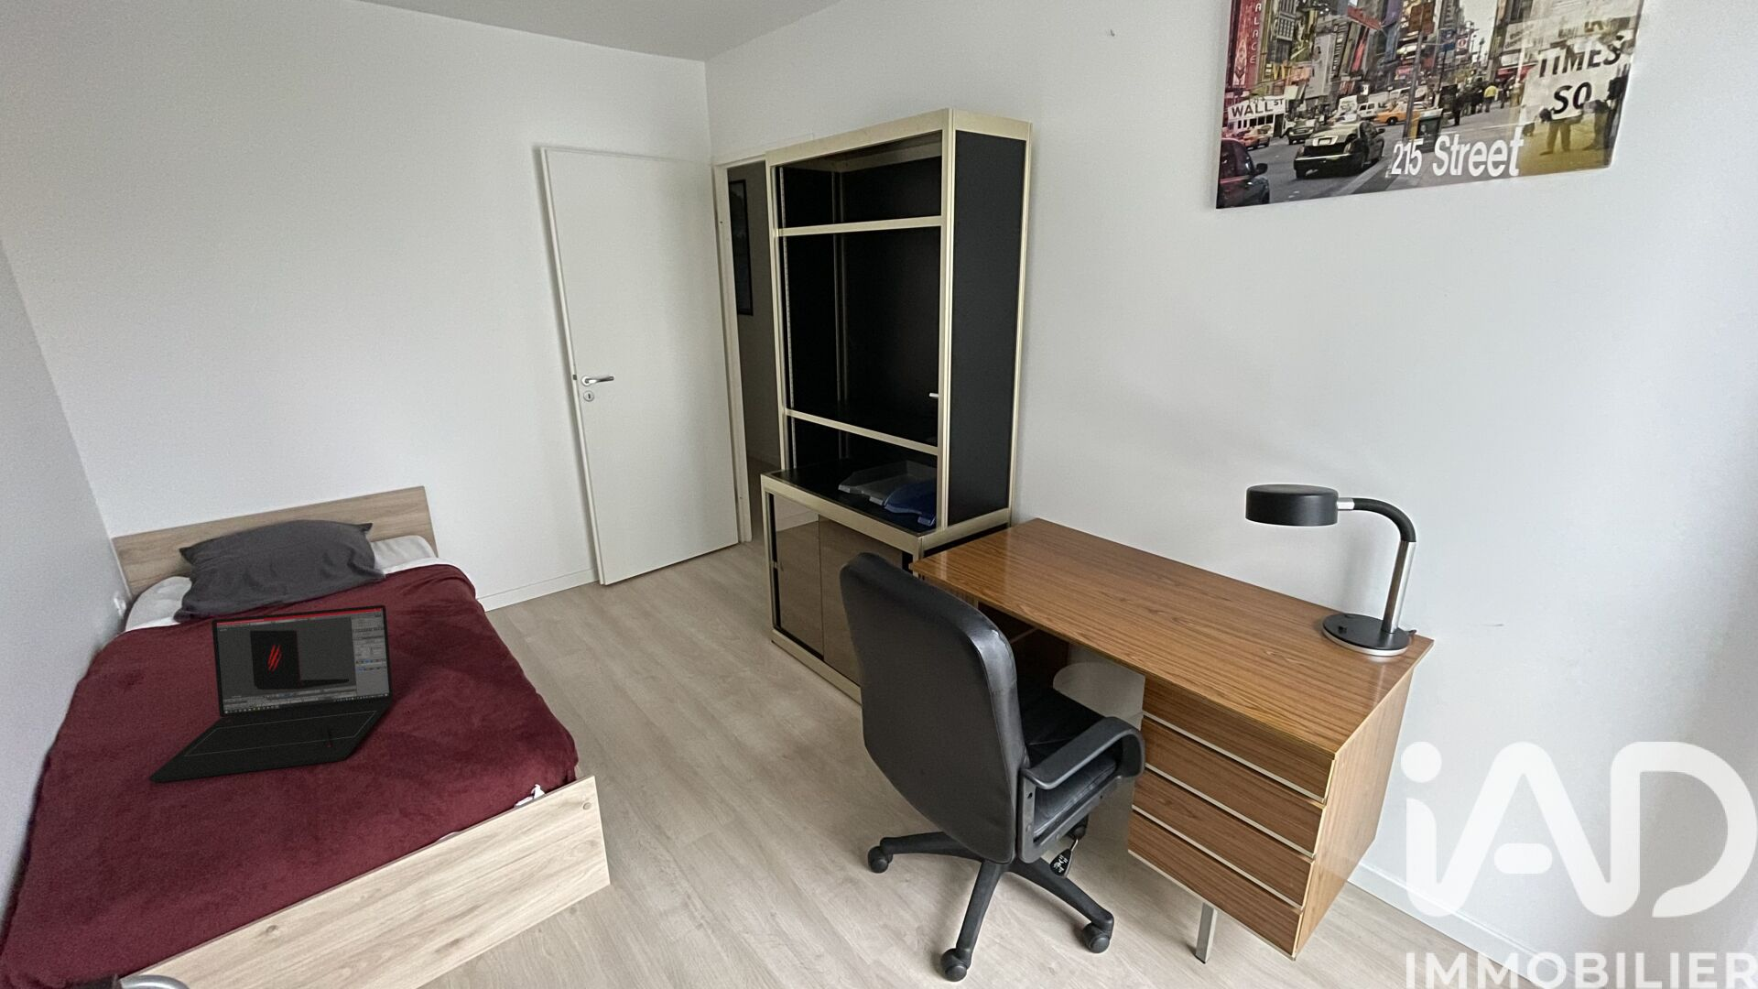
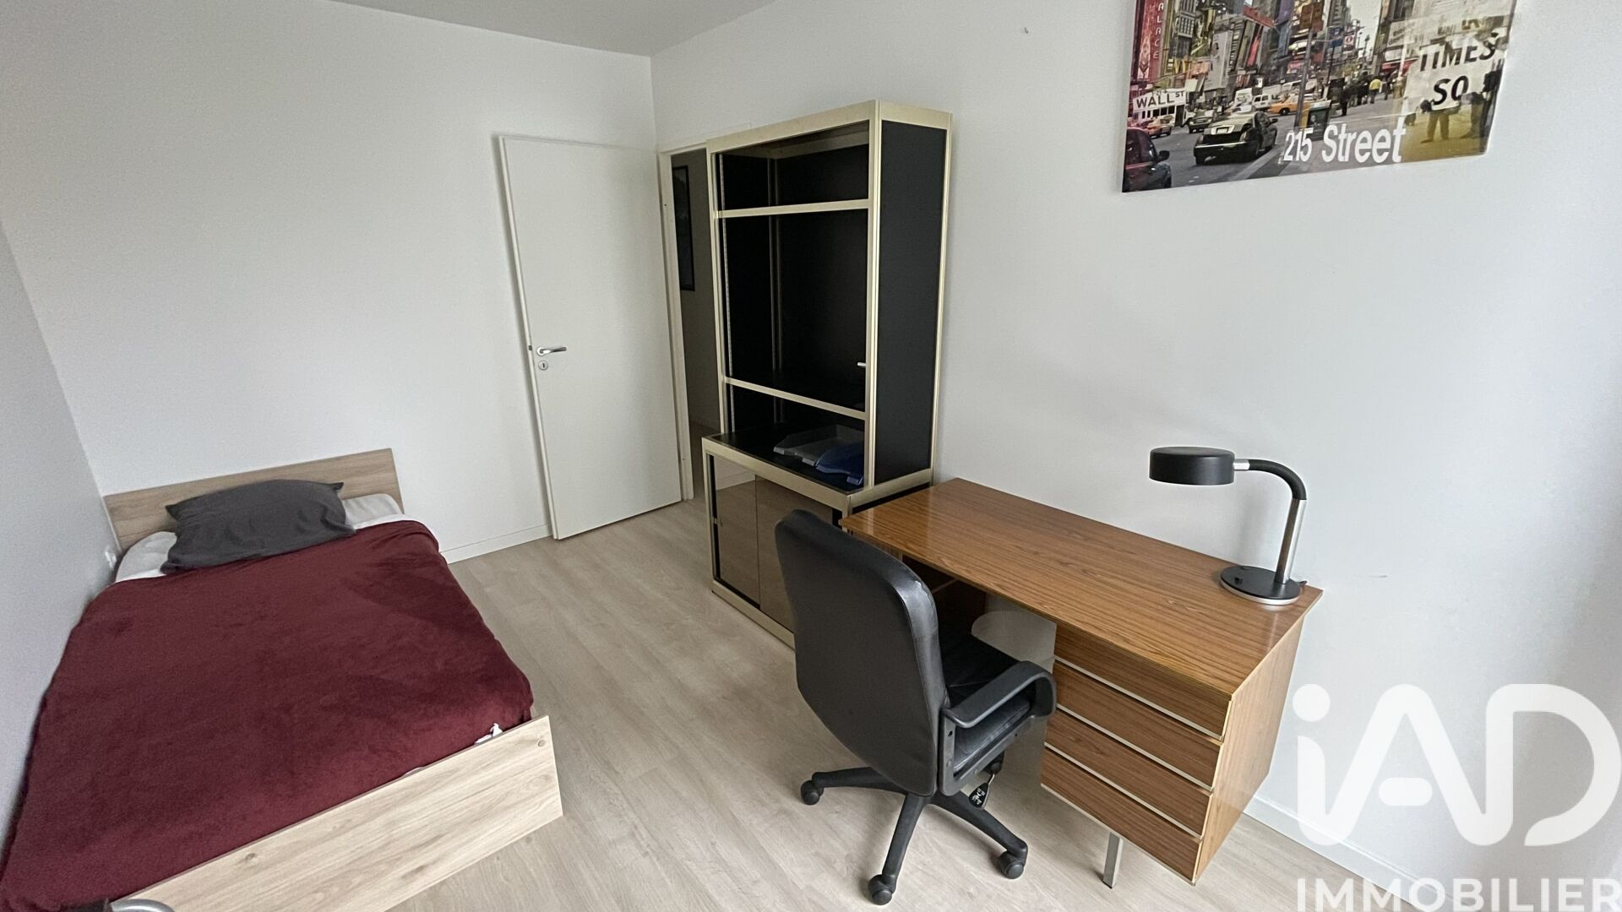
- laptop [147,604,394,784]
